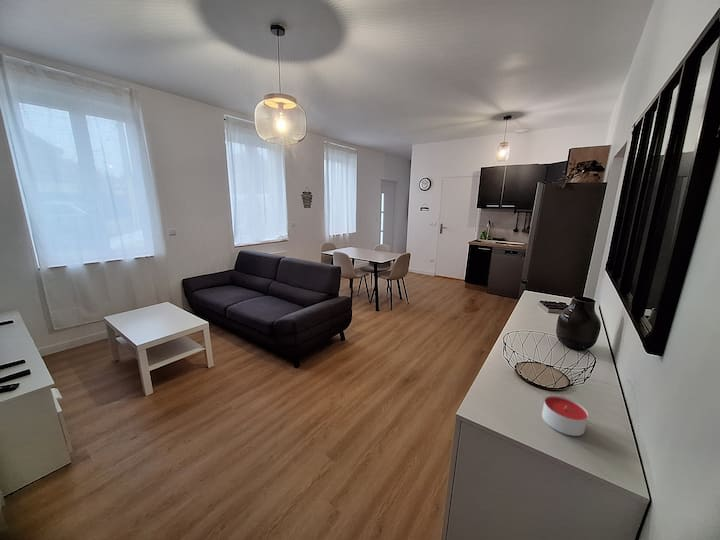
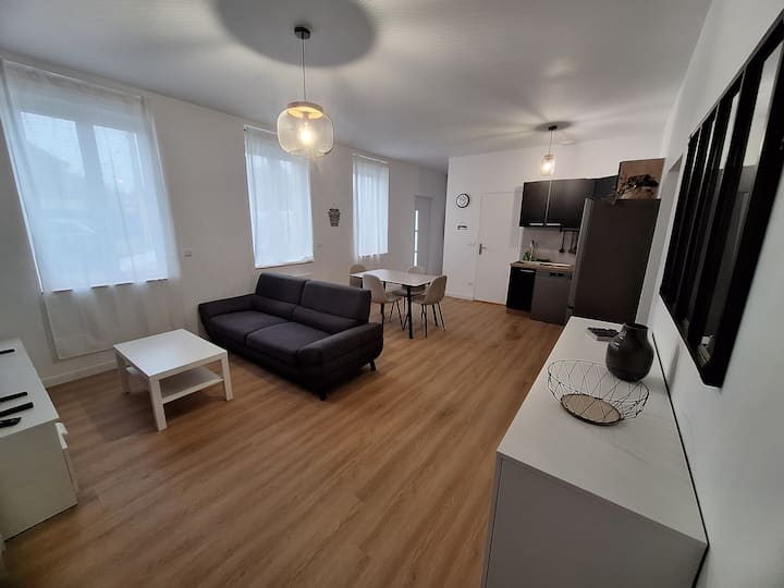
- candle [541,394,589,437]
